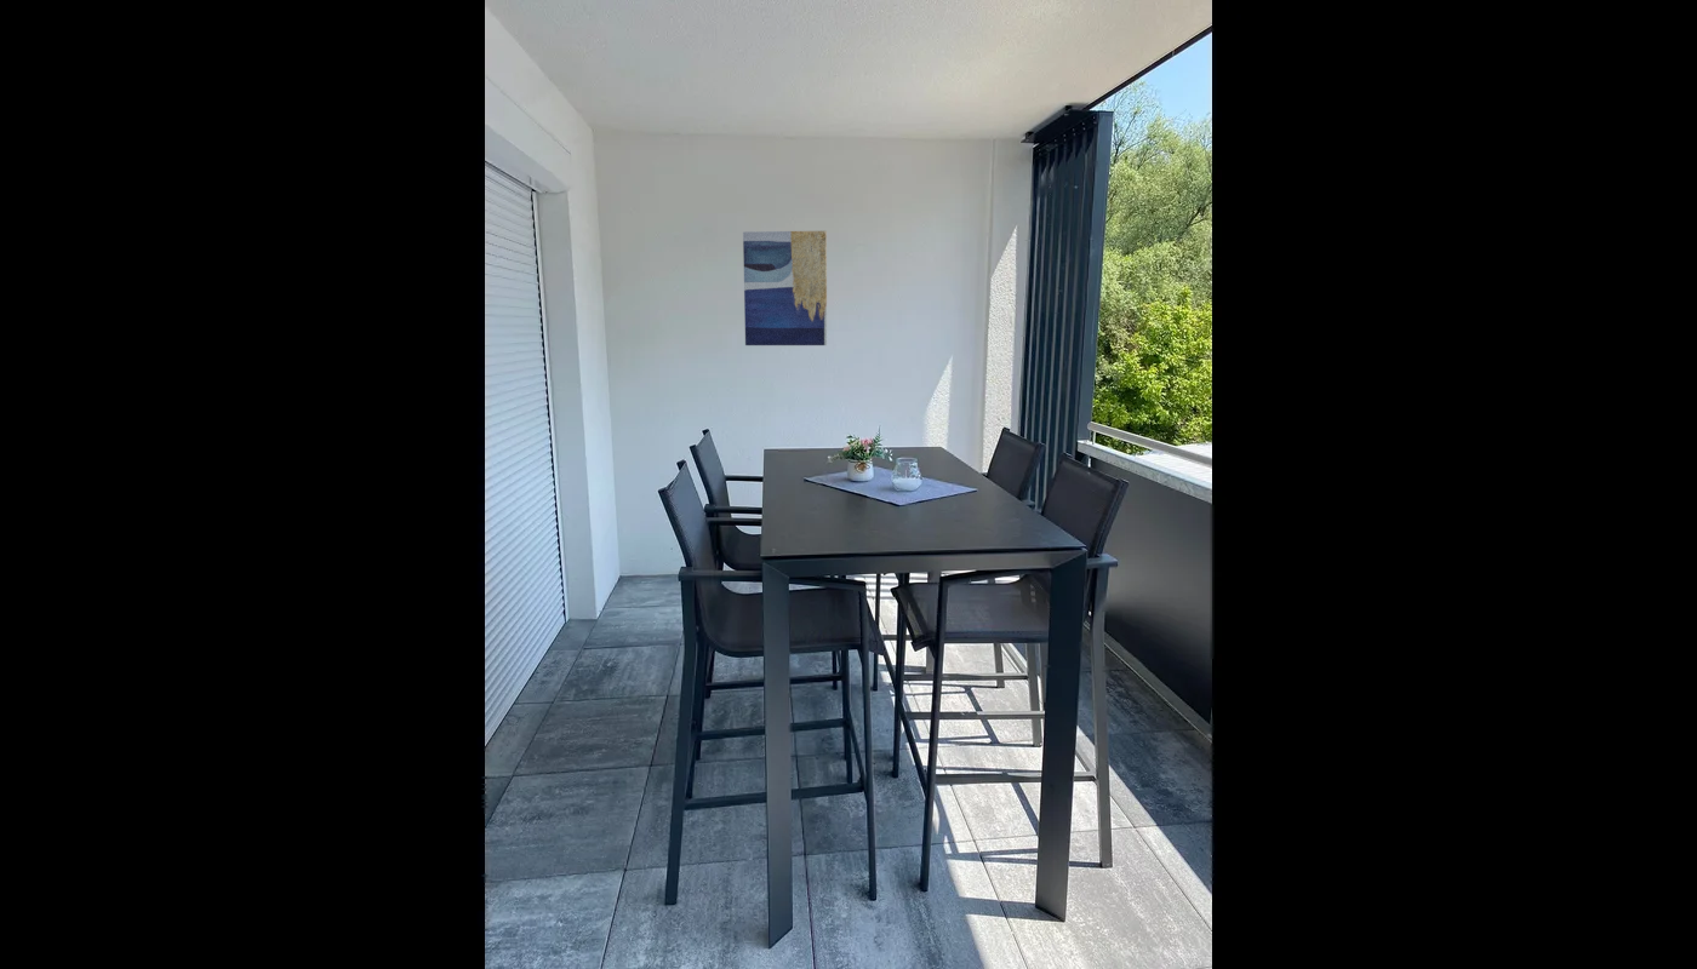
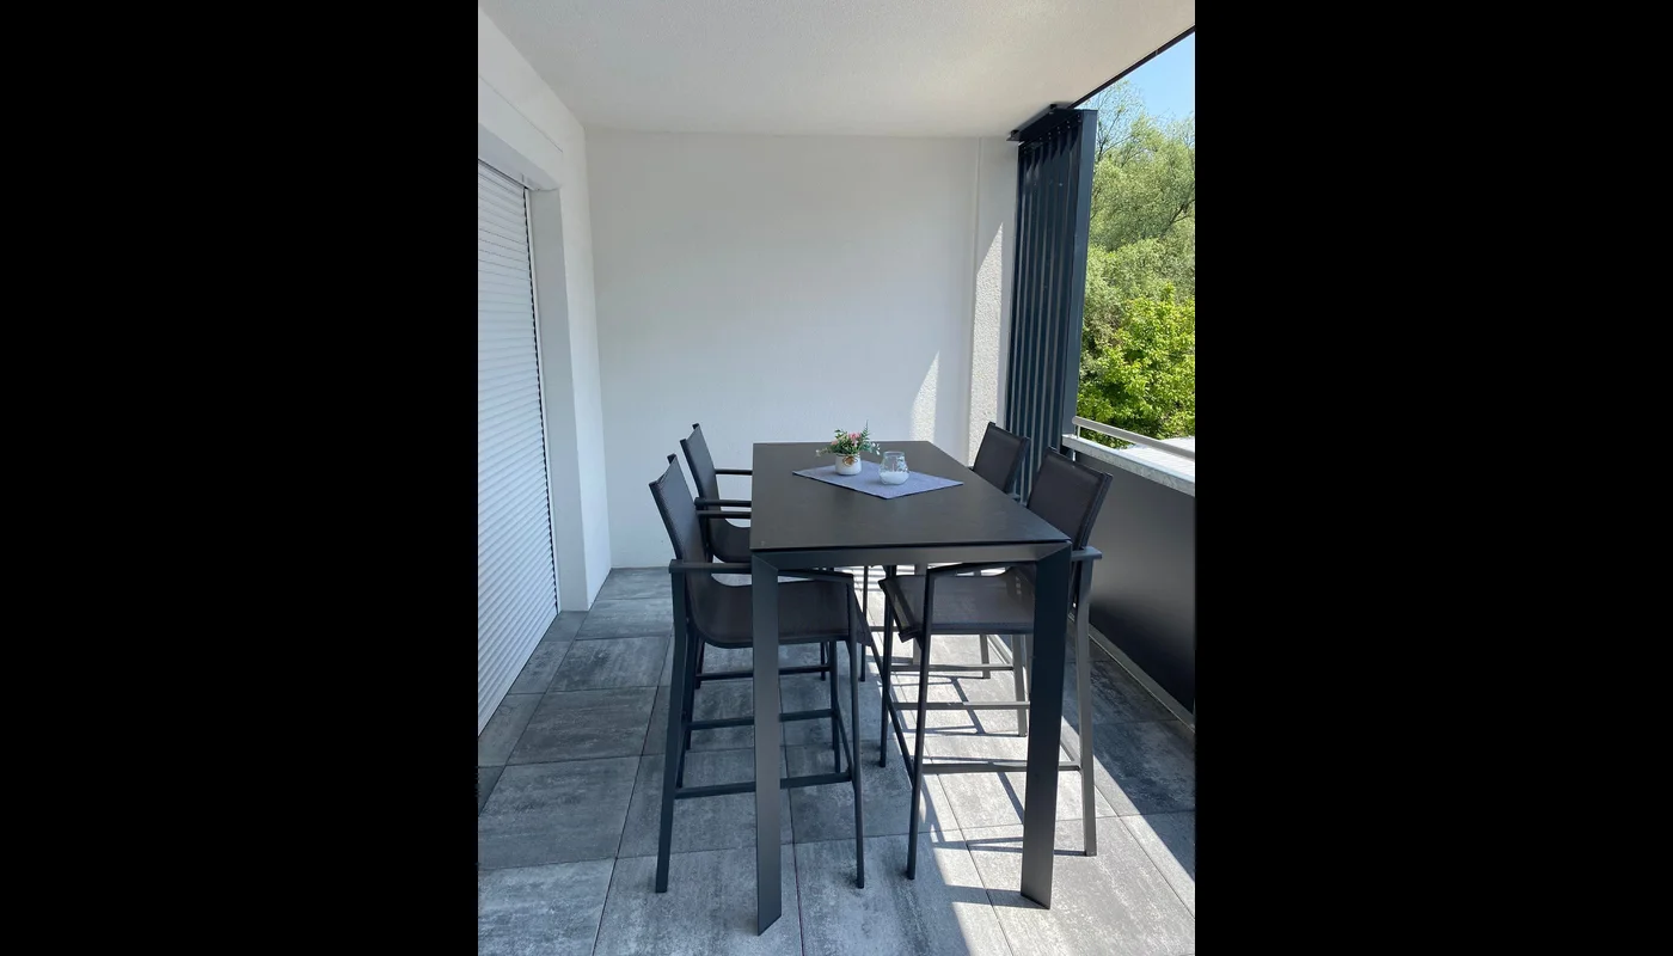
- wall art [742,229,828,346]
